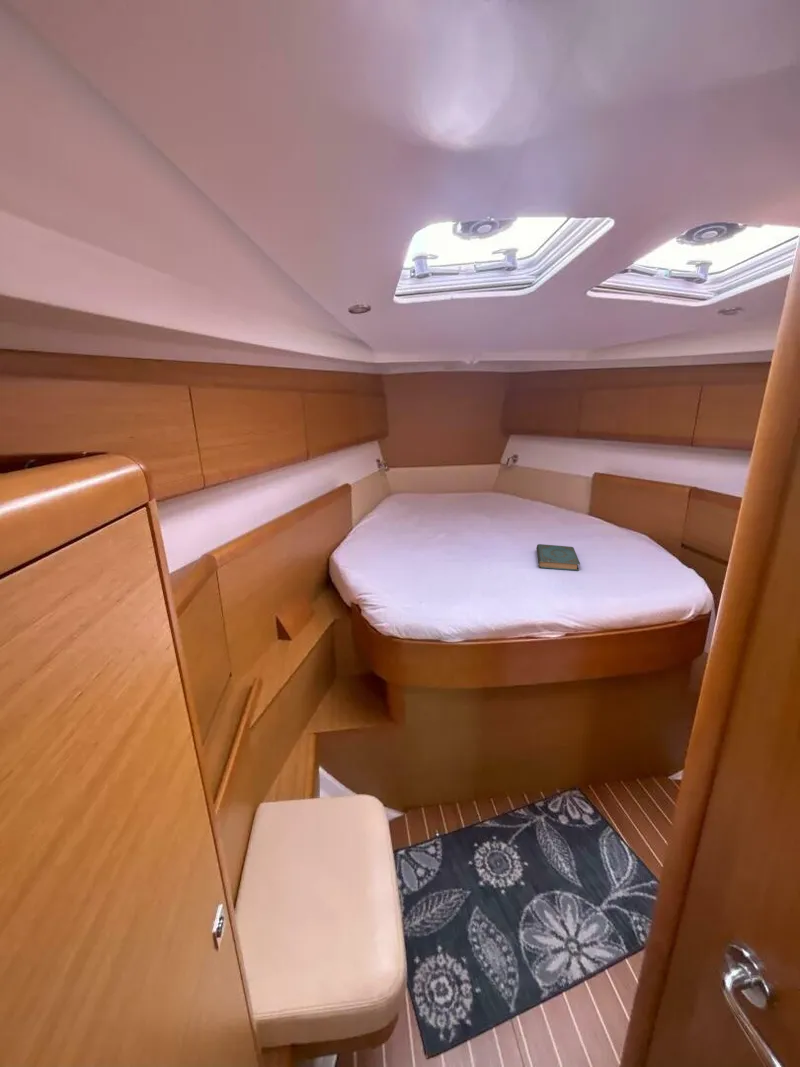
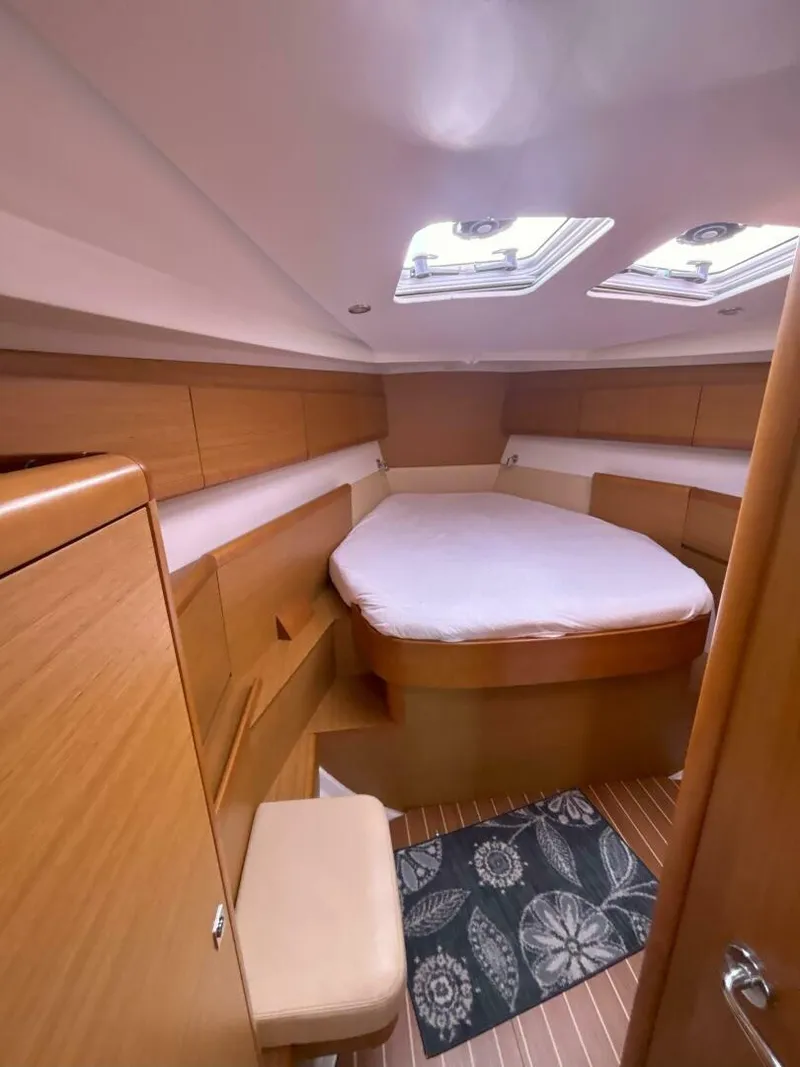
- book [535,543,581,571]
